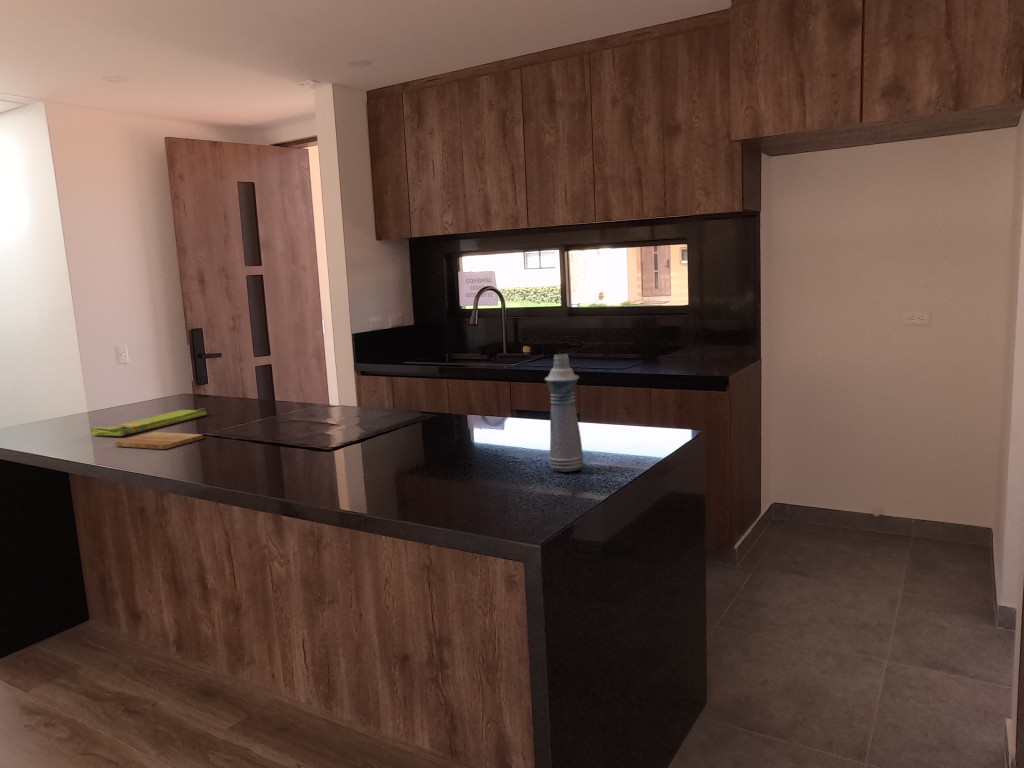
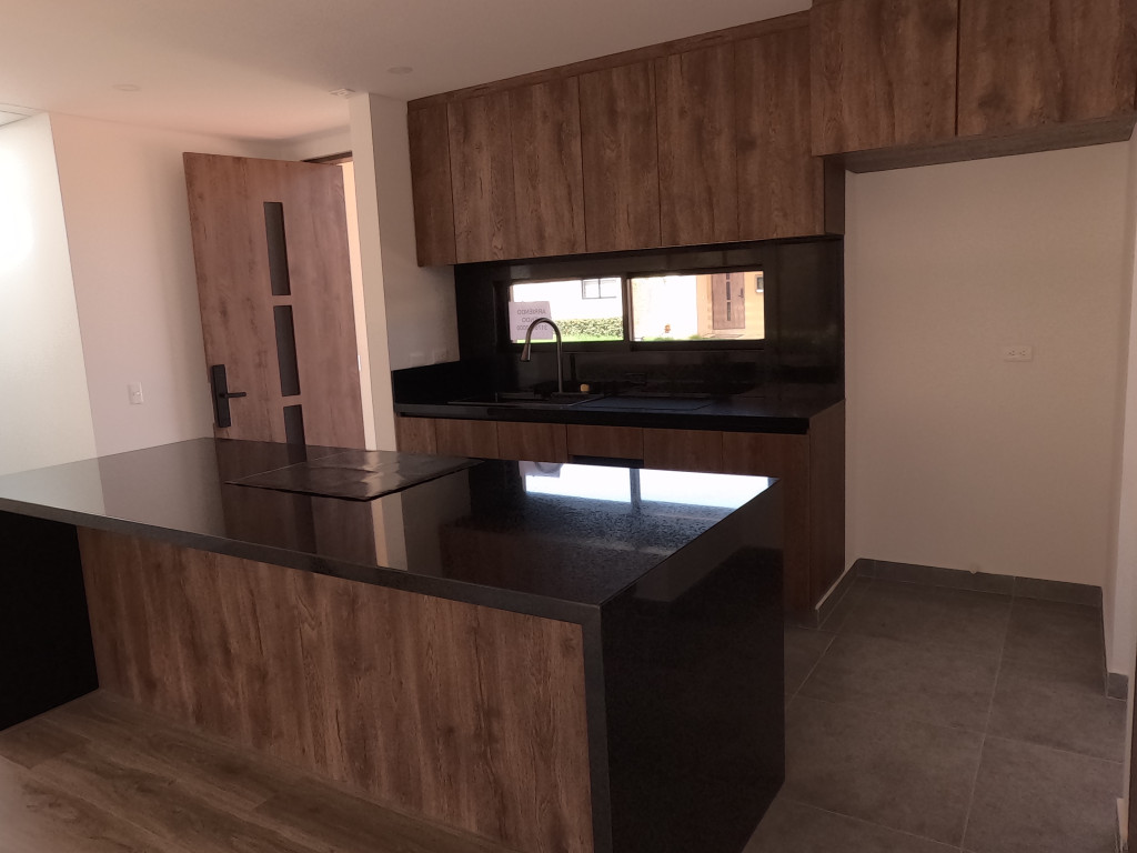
- dish towel [90,407,207,437]
- cutting board [114,431,204,450]
- bottle [544,353,585,473]
